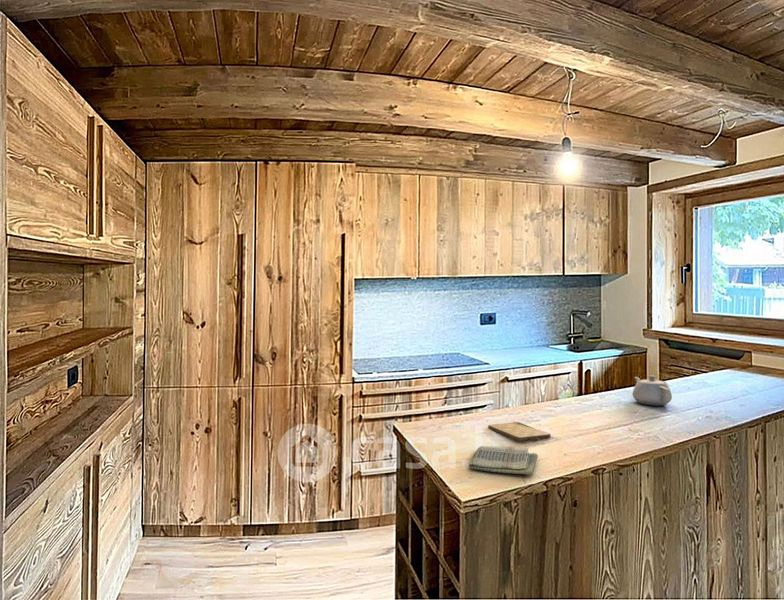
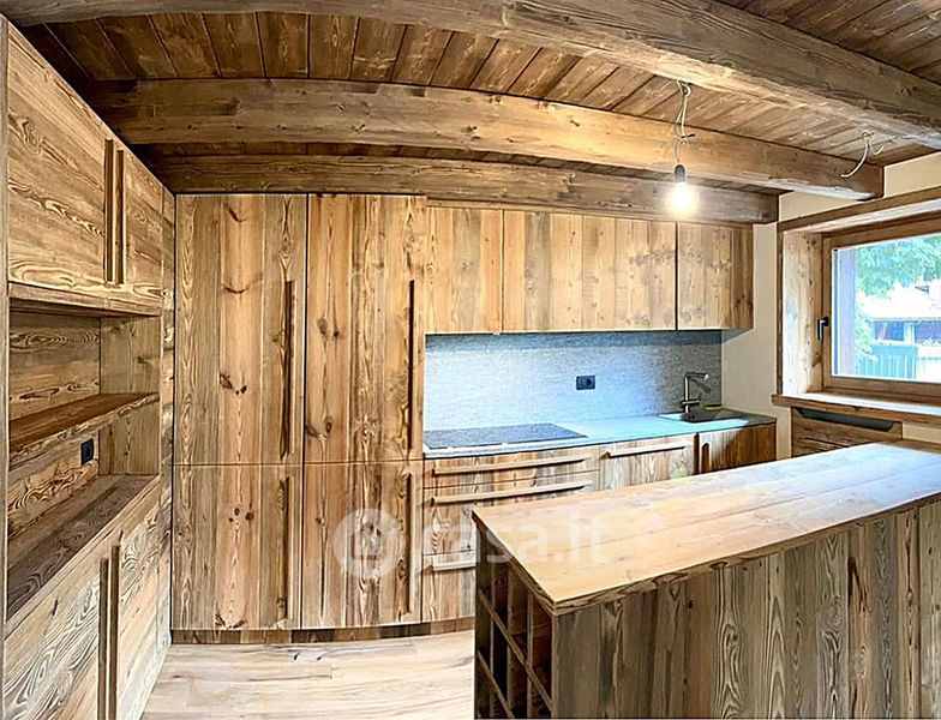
- dish towel [468,445,539,476]
- teapot [632,375,673,407]
- cutting board [487,421,552,442]
